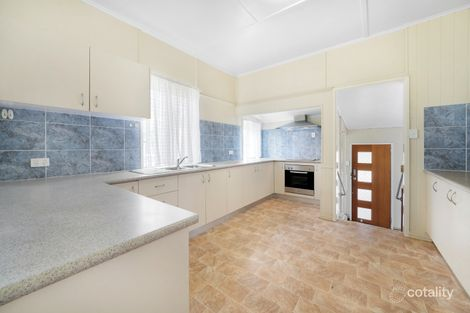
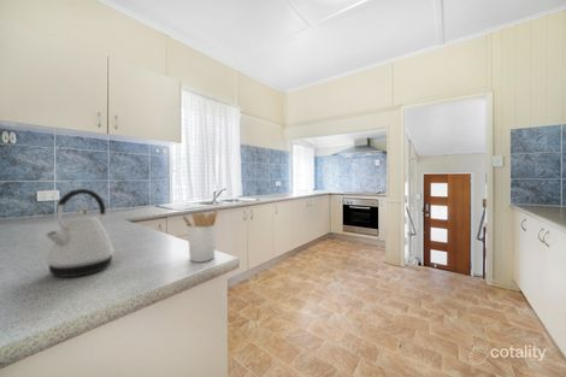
+ kettle [45,188,116,278]
+ utensil holder [181,207,219,264]
